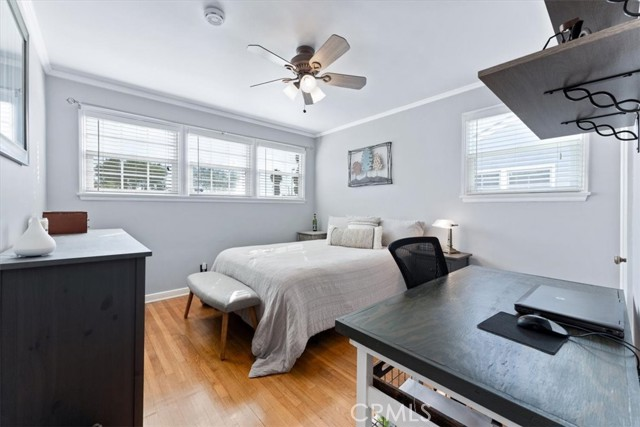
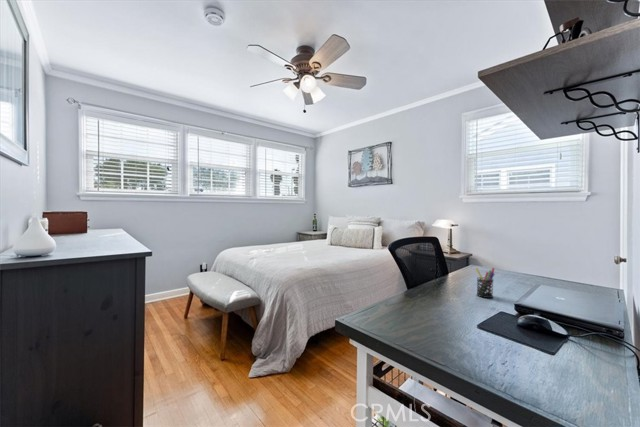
+ pen holder [474,267,495,299]
